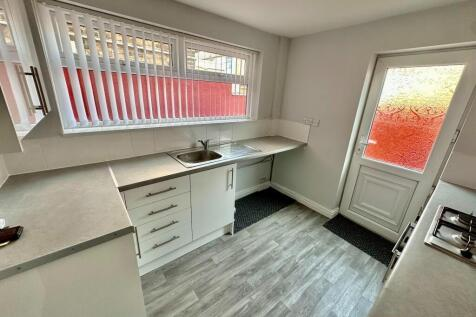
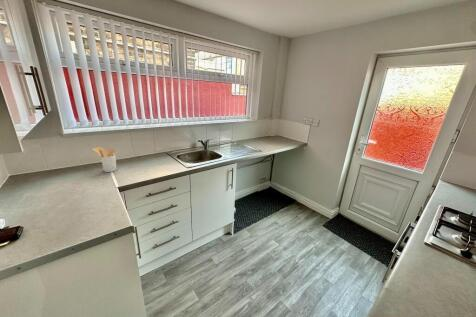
+ utensil holder [92,146,117,173]
